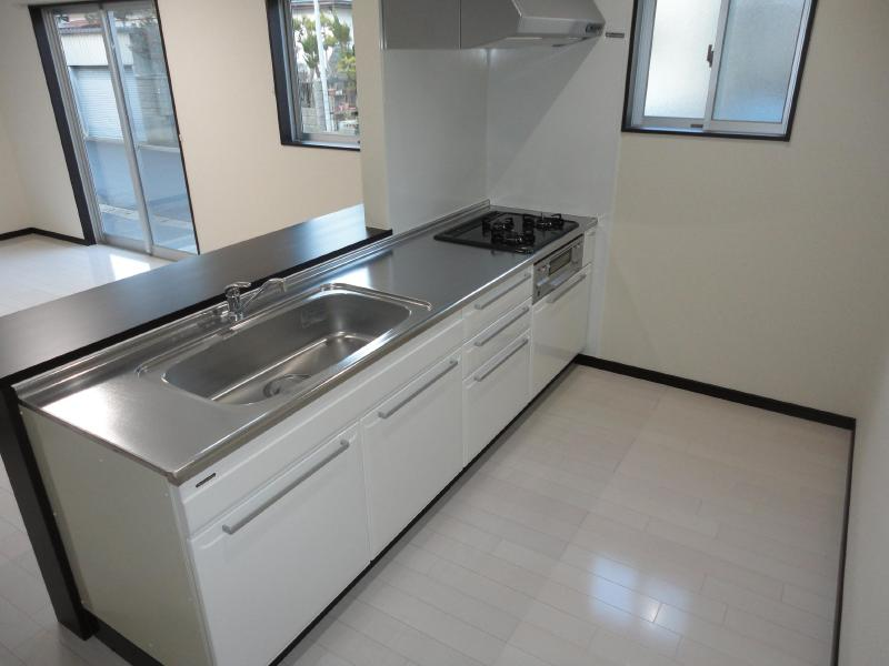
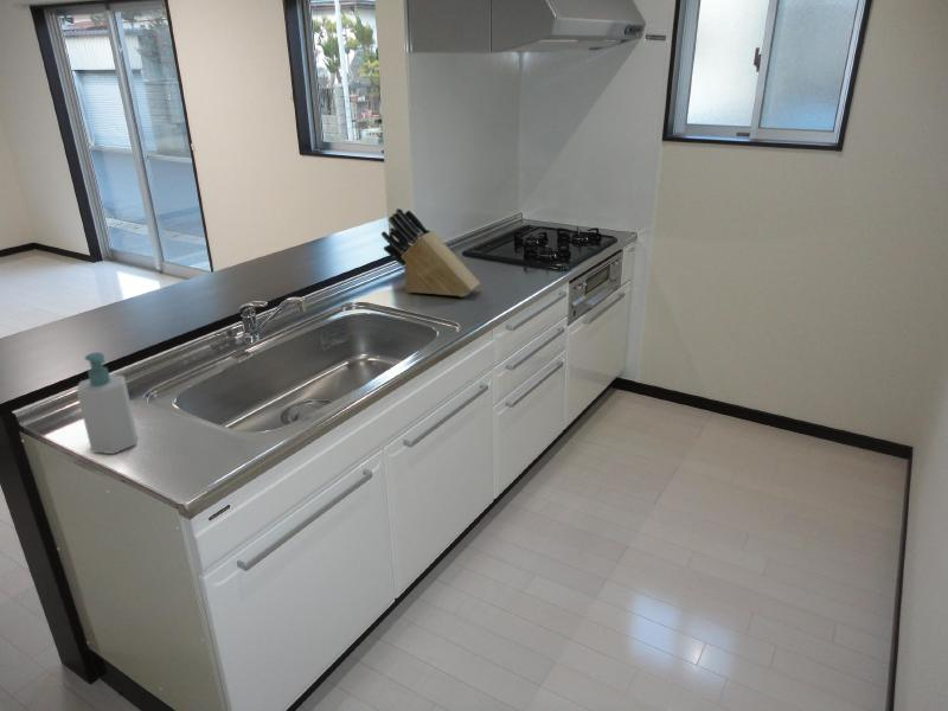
+ knife block [380,207,481,299]
+ soap bottle [76,351,139,455]
